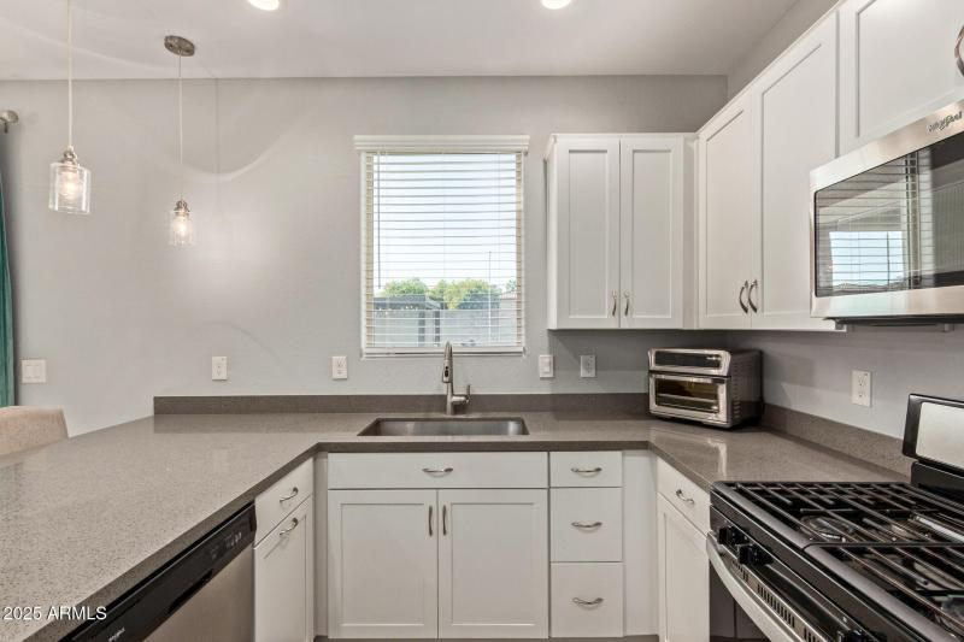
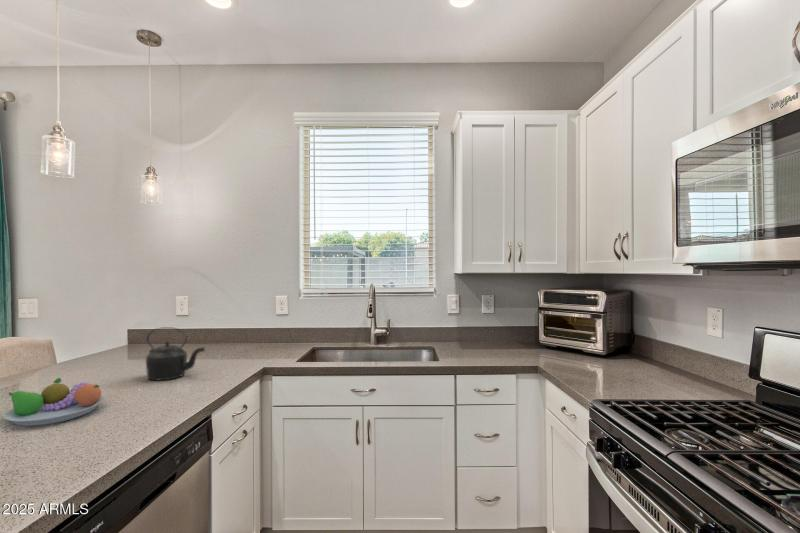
+ kettle [145,326,206,382]
+ fruit bowl [2,377,105,427]
